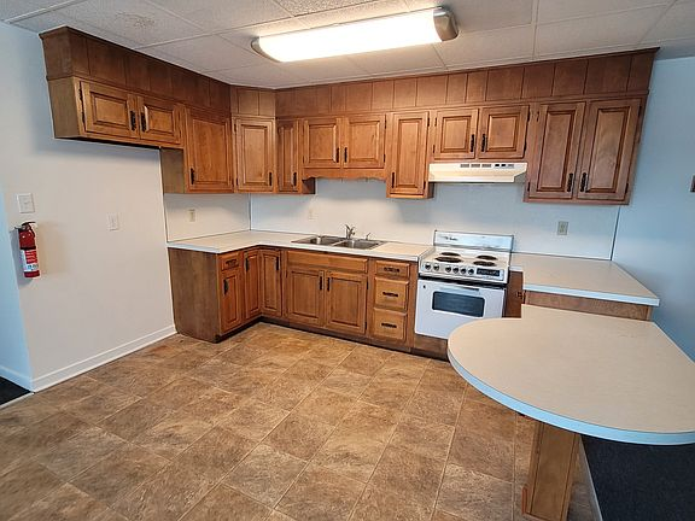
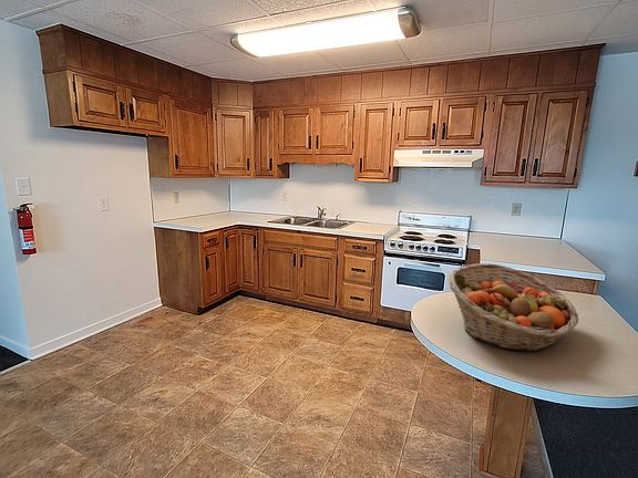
+ fruit basket [447,262,579,353]
